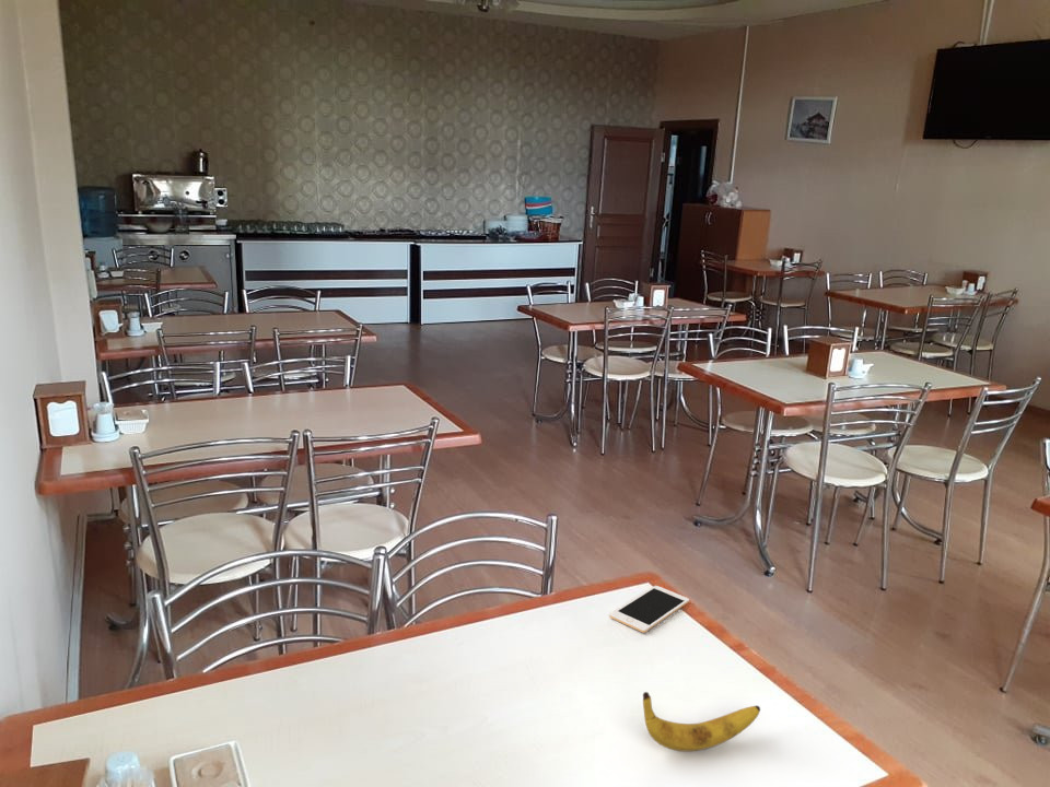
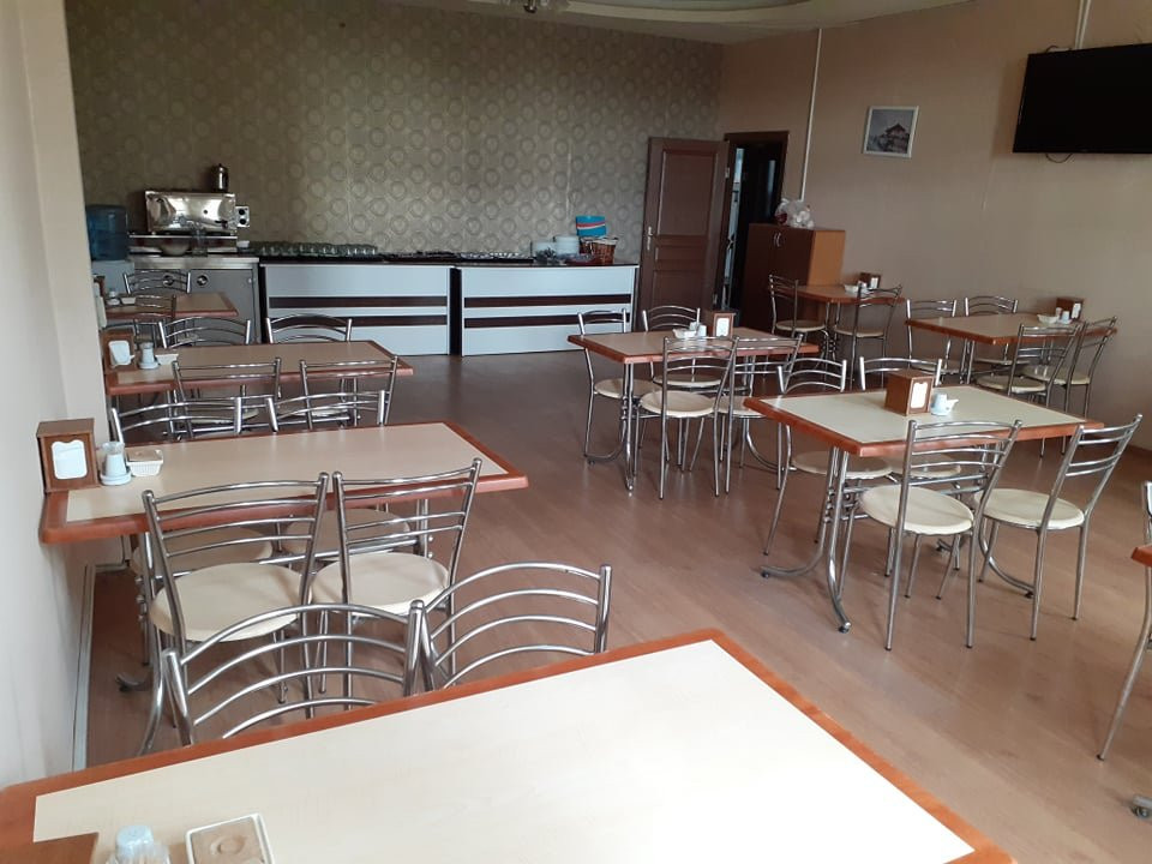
- banana [642,691,761,752]
- cell phone [609,585,690,634]
